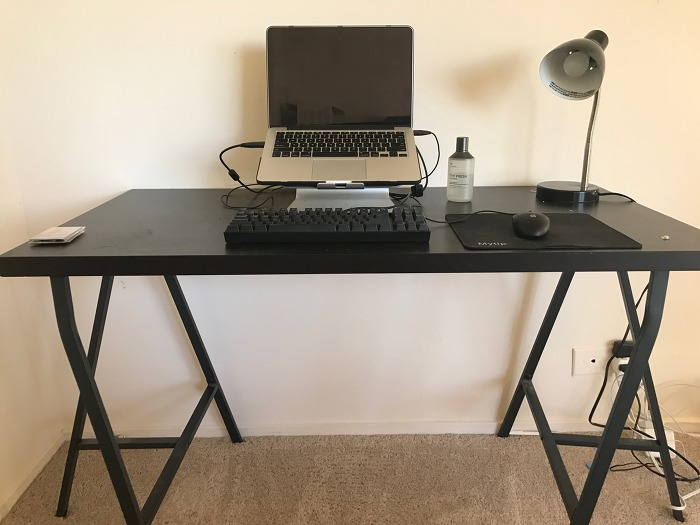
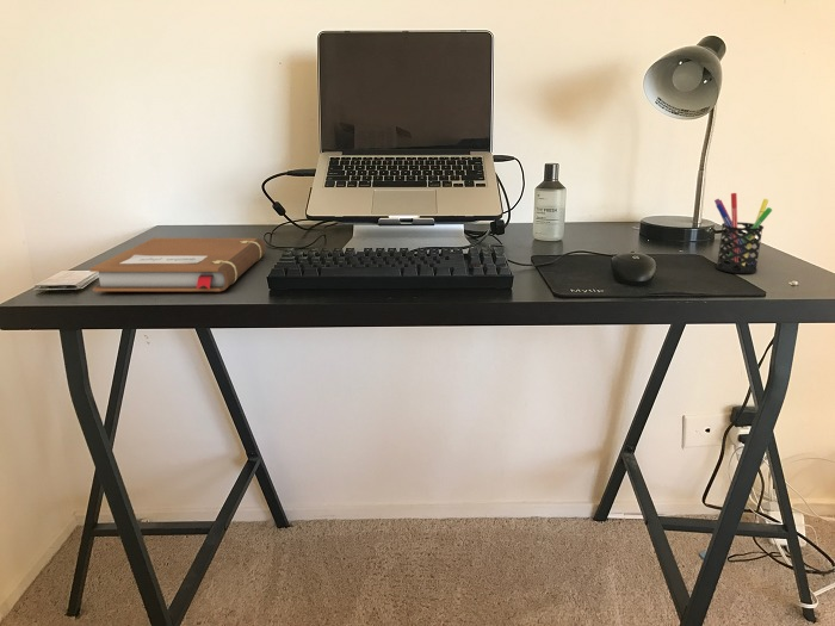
+ pen holder [713,192,773,274]
+ notebook [88,237,267,292]
